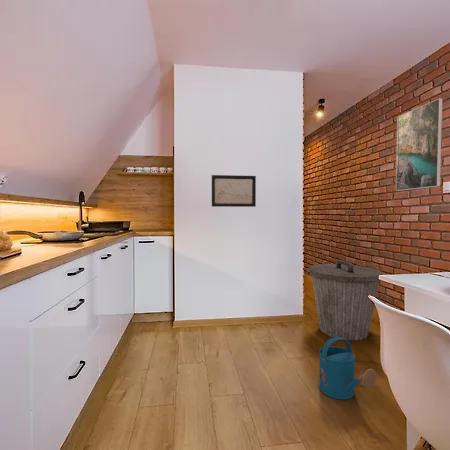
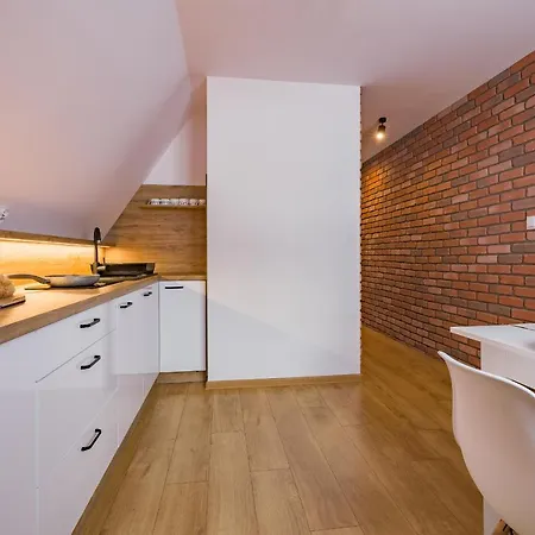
- watering can [318,337,378,401]
- wall art [211,174,257,208]
- trash can [308,259,383,341]
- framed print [395,97,444,192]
